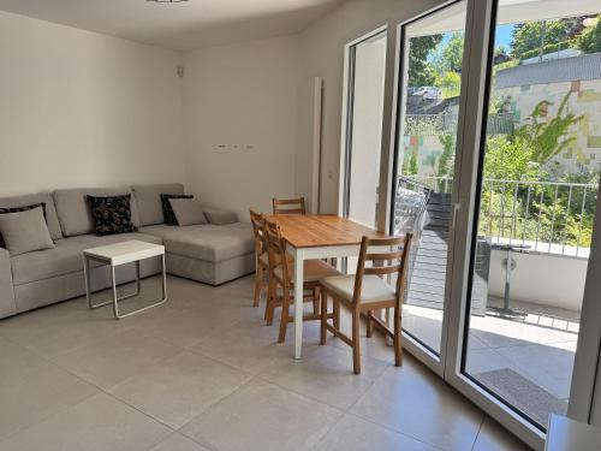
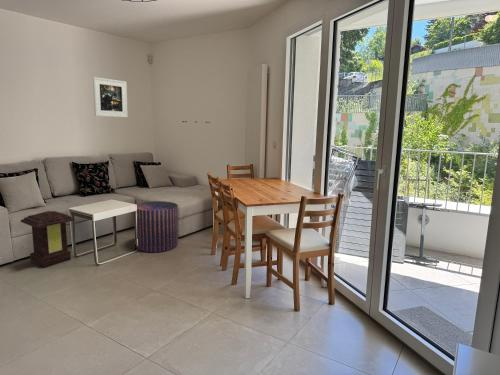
+ lantern [20,210,75,269]
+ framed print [92,76,129,118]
+ pouf [135,200,179,253]
